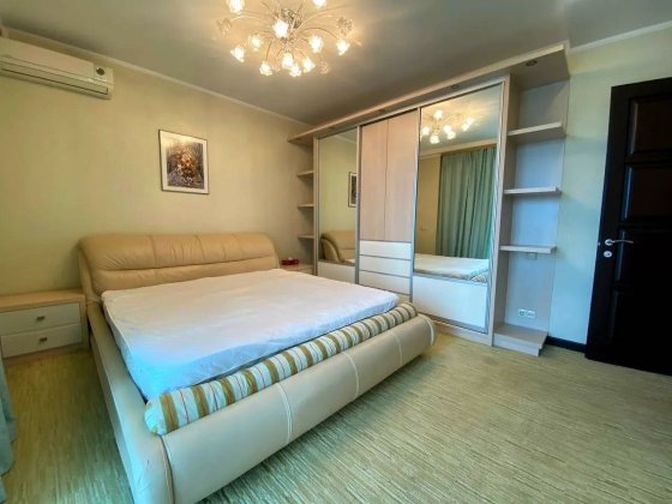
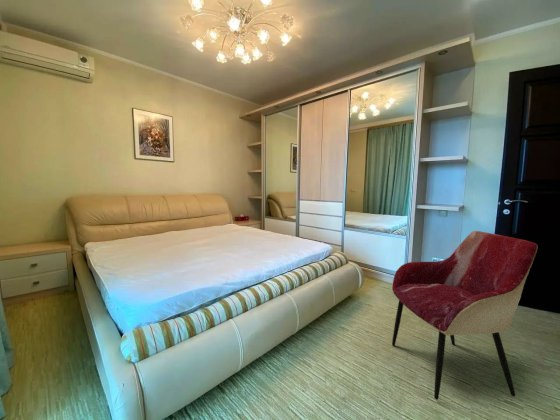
+ armchair [391,230,539,401]
